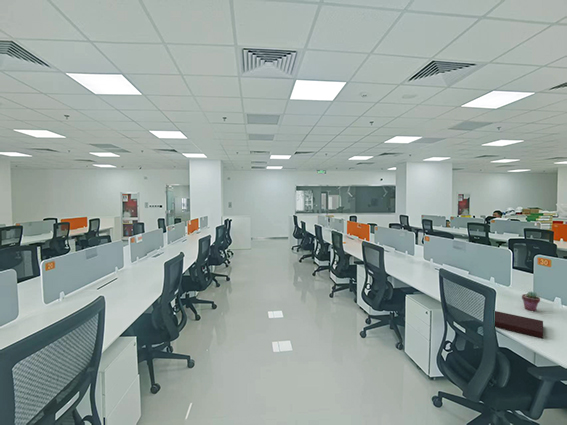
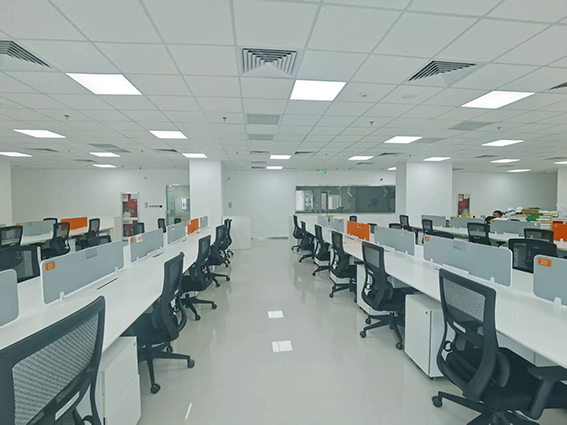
- notebook [494,310,544,339]
- potted succulent [521,290,541,312]
